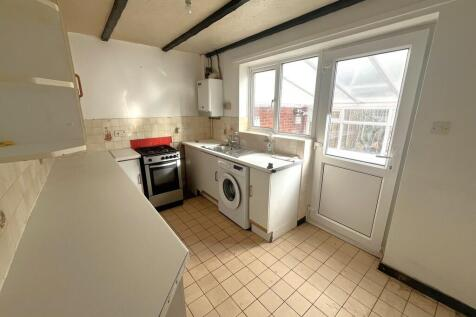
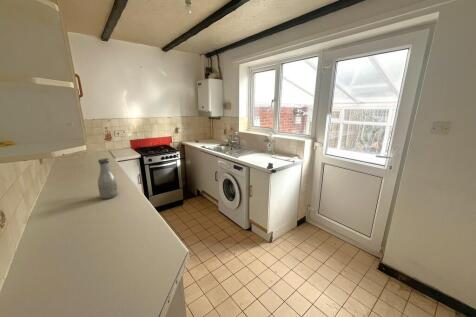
+ bottle [97,157,119,200]
